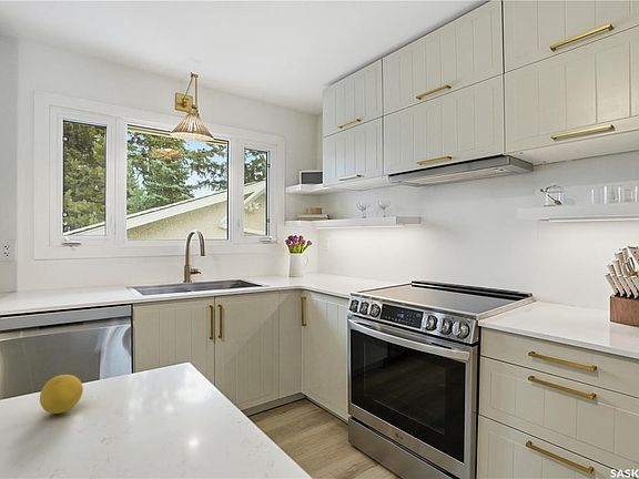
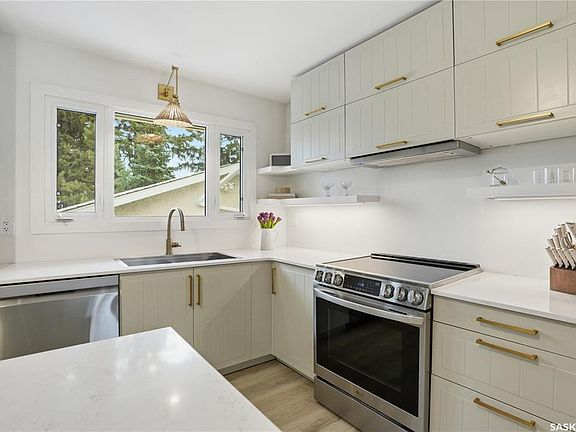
- lemon [39,374,84,415]
